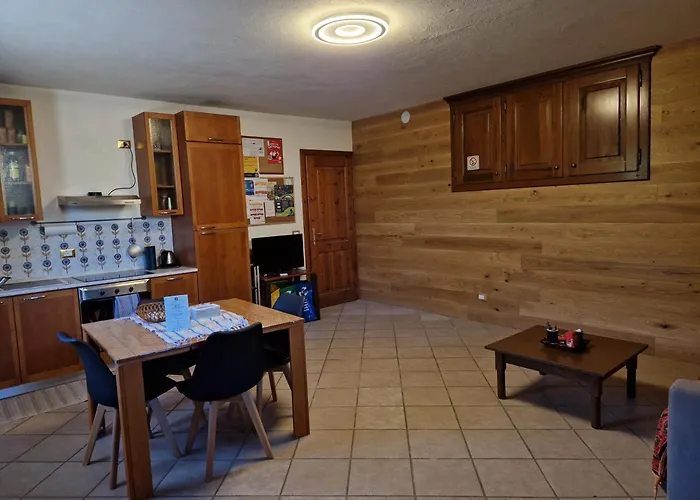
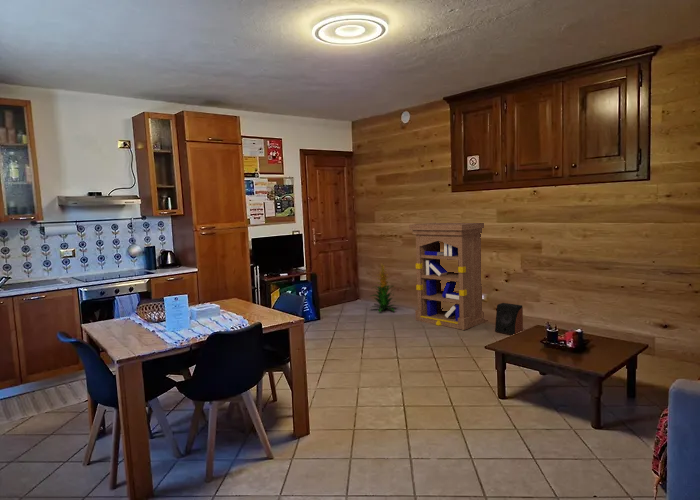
+ bookcase [408,222,489,331]
+ indoor plant [367,263,398,313]
+ speaker [494,302,524,336]
